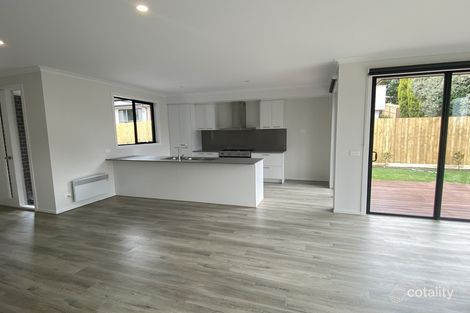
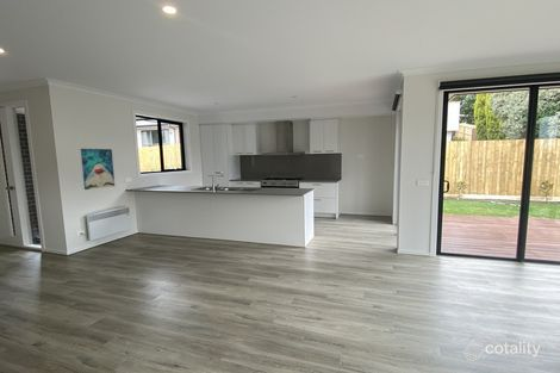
+ wall art [80,148,116,191]
